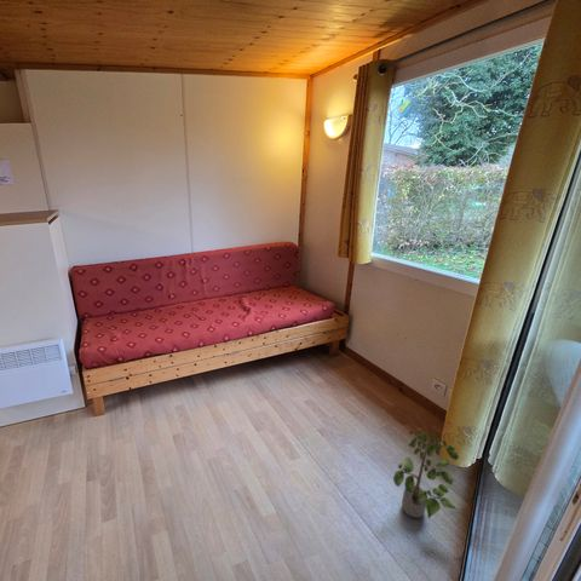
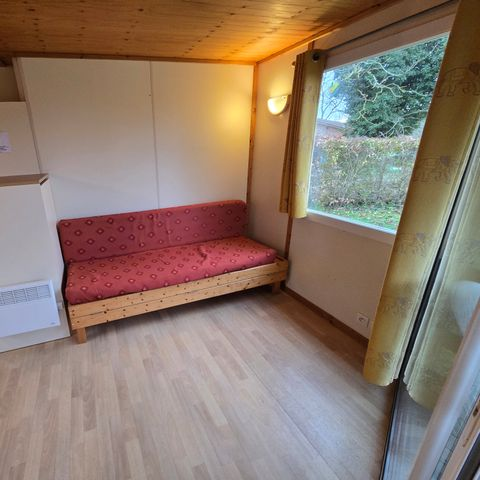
- potted plant [392,428,460,519]
